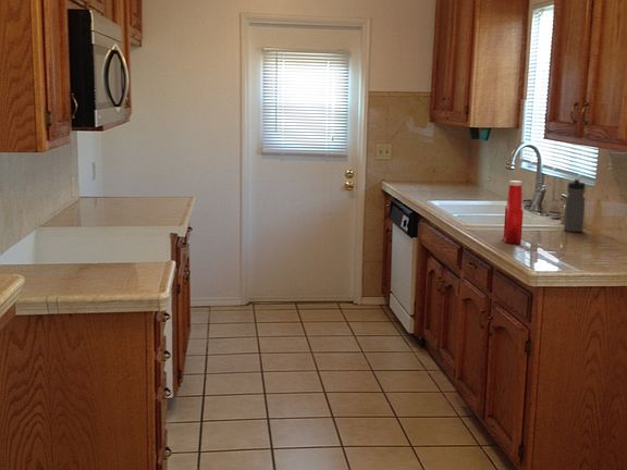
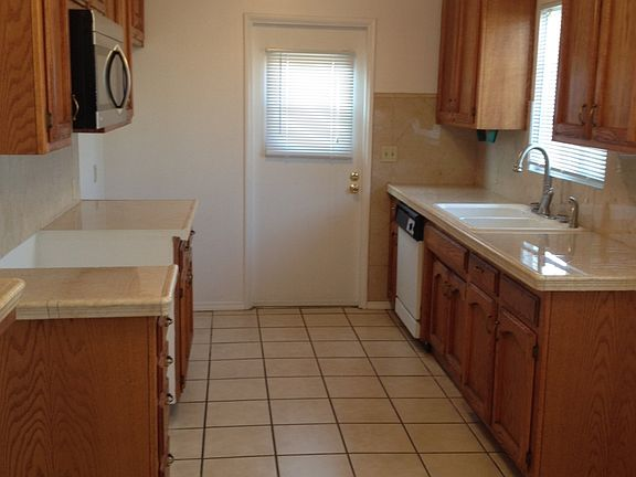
- water bottle [563,177,587,233]
- soap bottle [503,180,525,245]
